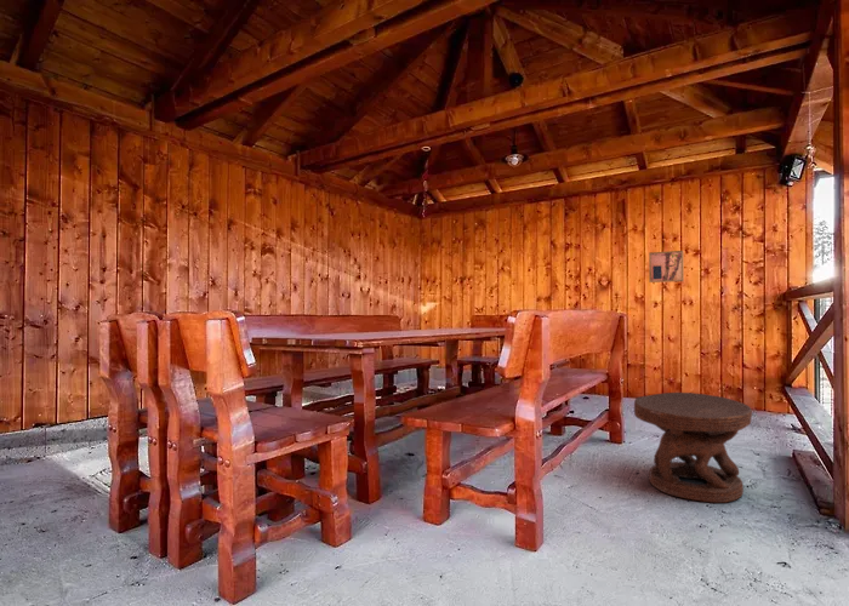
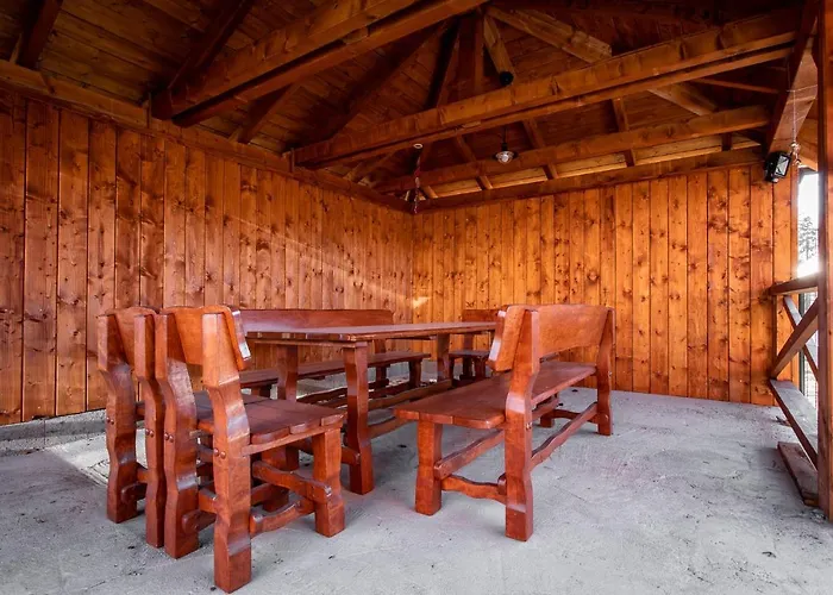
- wall art [648,250,685,284]
- carved stool [633,391,753,504]
